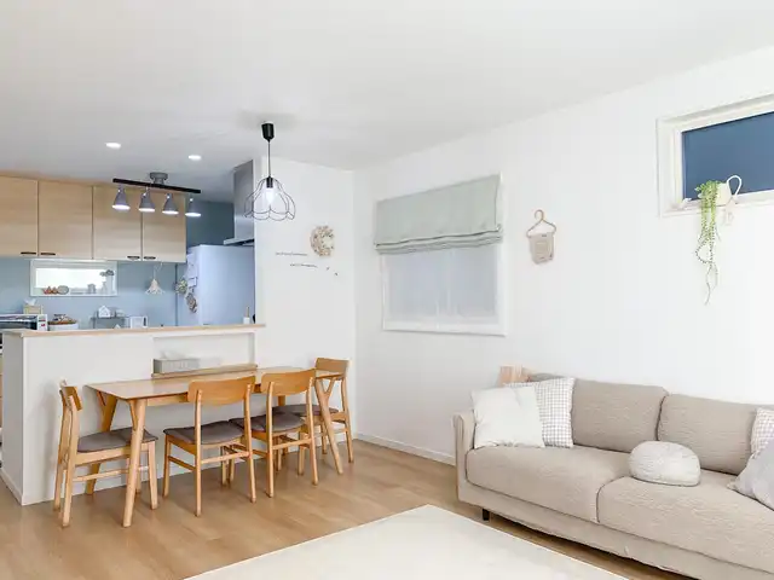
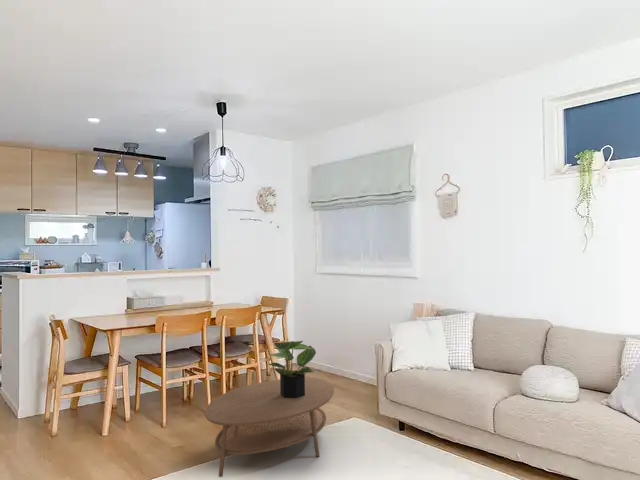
+ coffee table [204,377,335,478]
+ potted plant [267,340,317,398]
